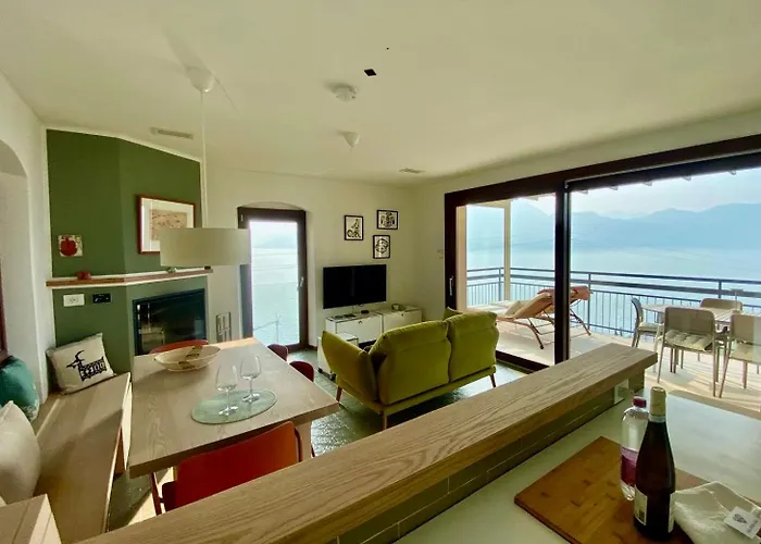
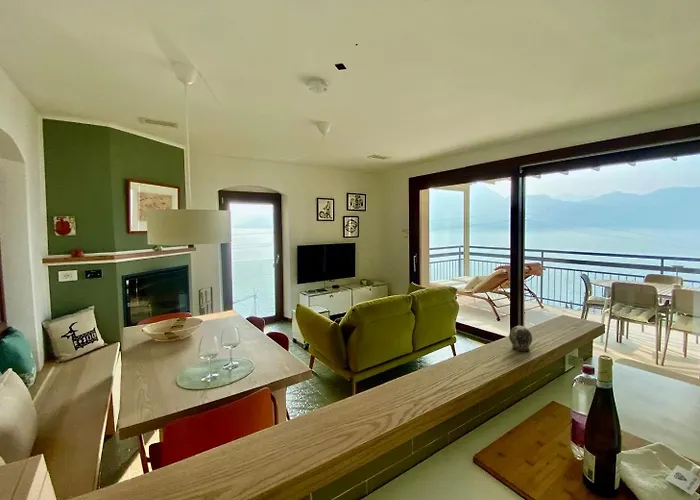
+ decorative egg [508,325,533,352]
